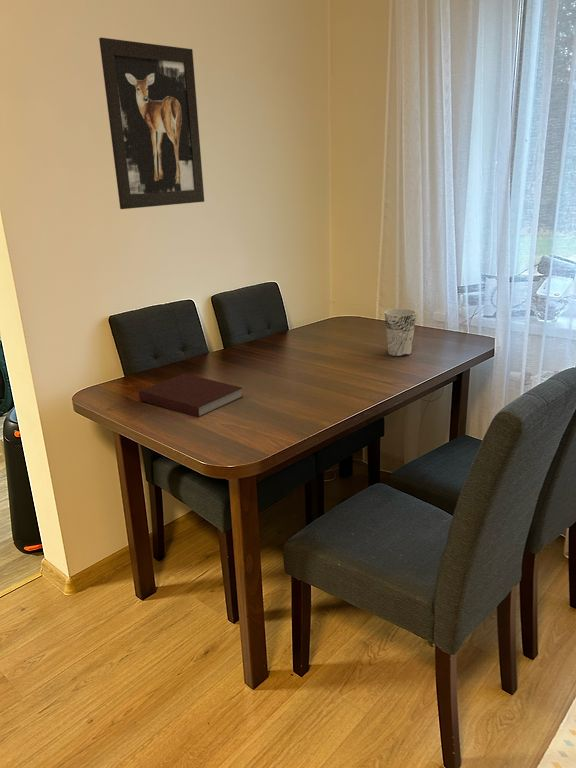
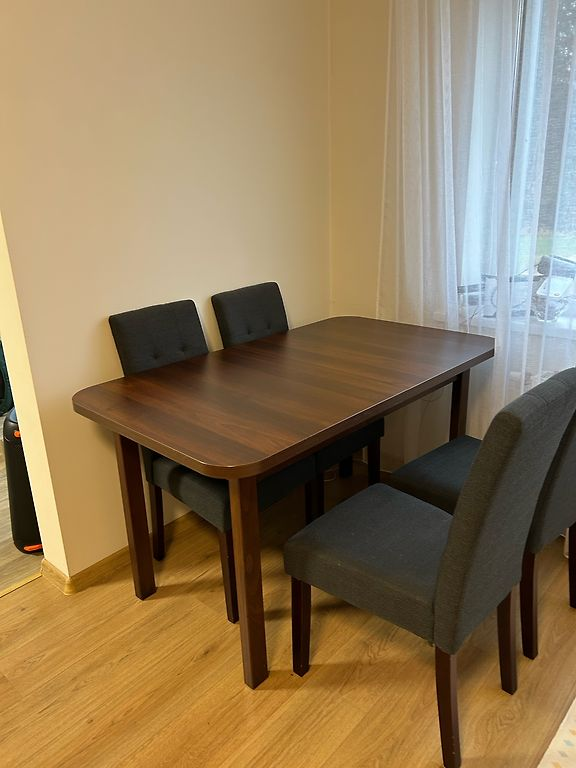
- notebook [138,373,244,418]
- cup [384,308,418,357]
- wall art [98,37,205,210]
